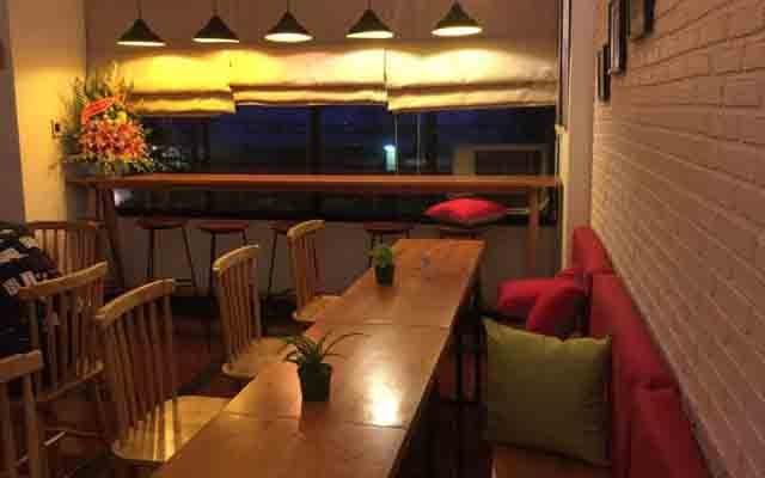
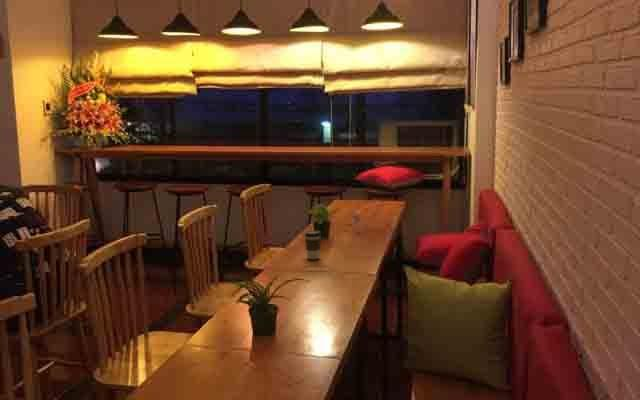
+ coffee cup [303,230,322,260]
